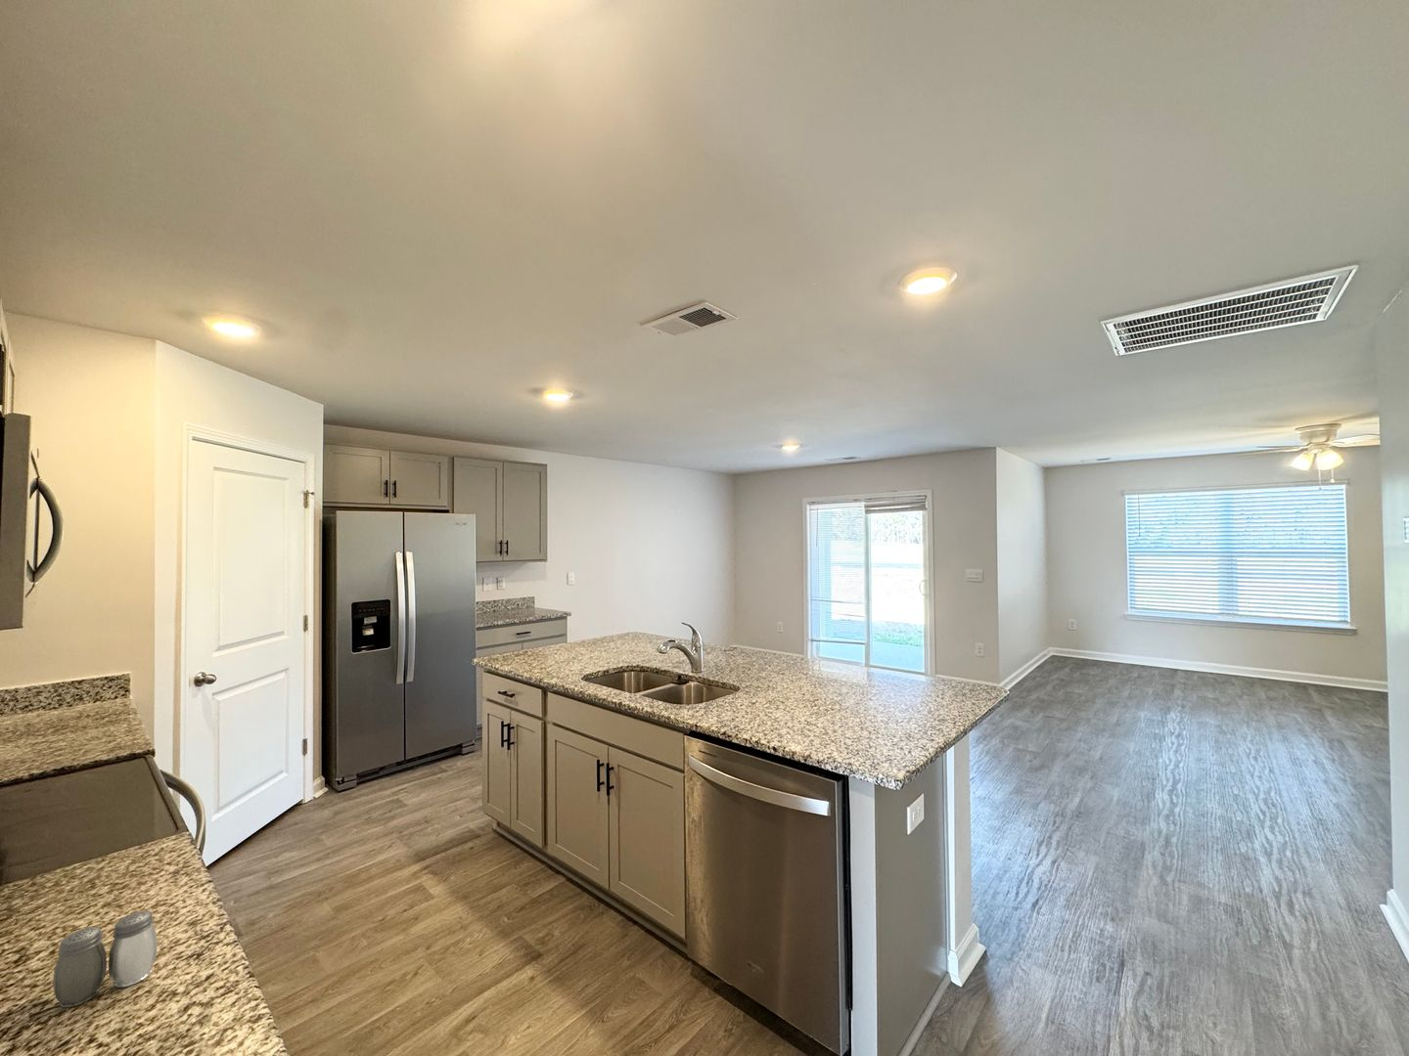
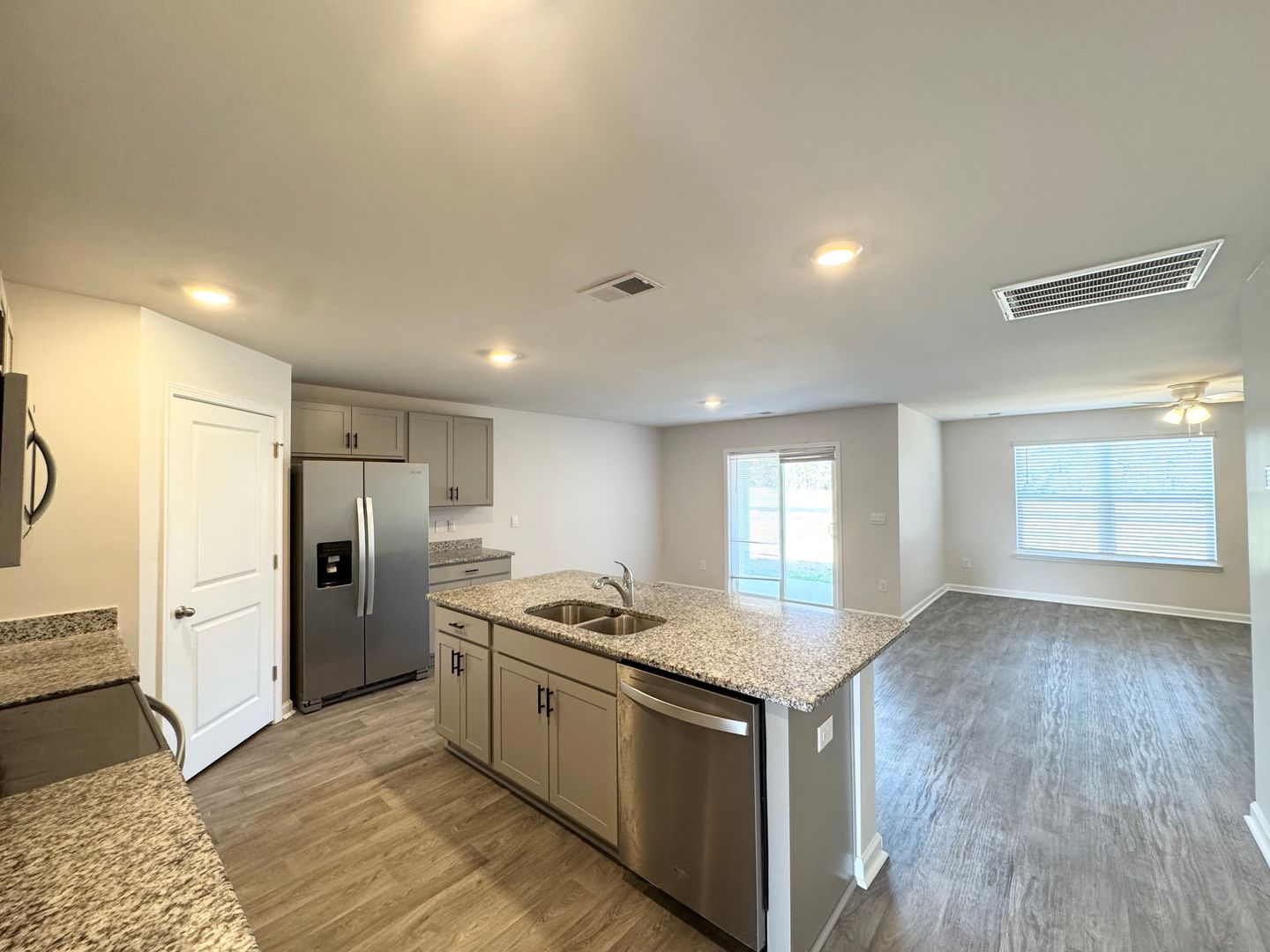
- salt and pepper shaker [52,911,159,1008]
